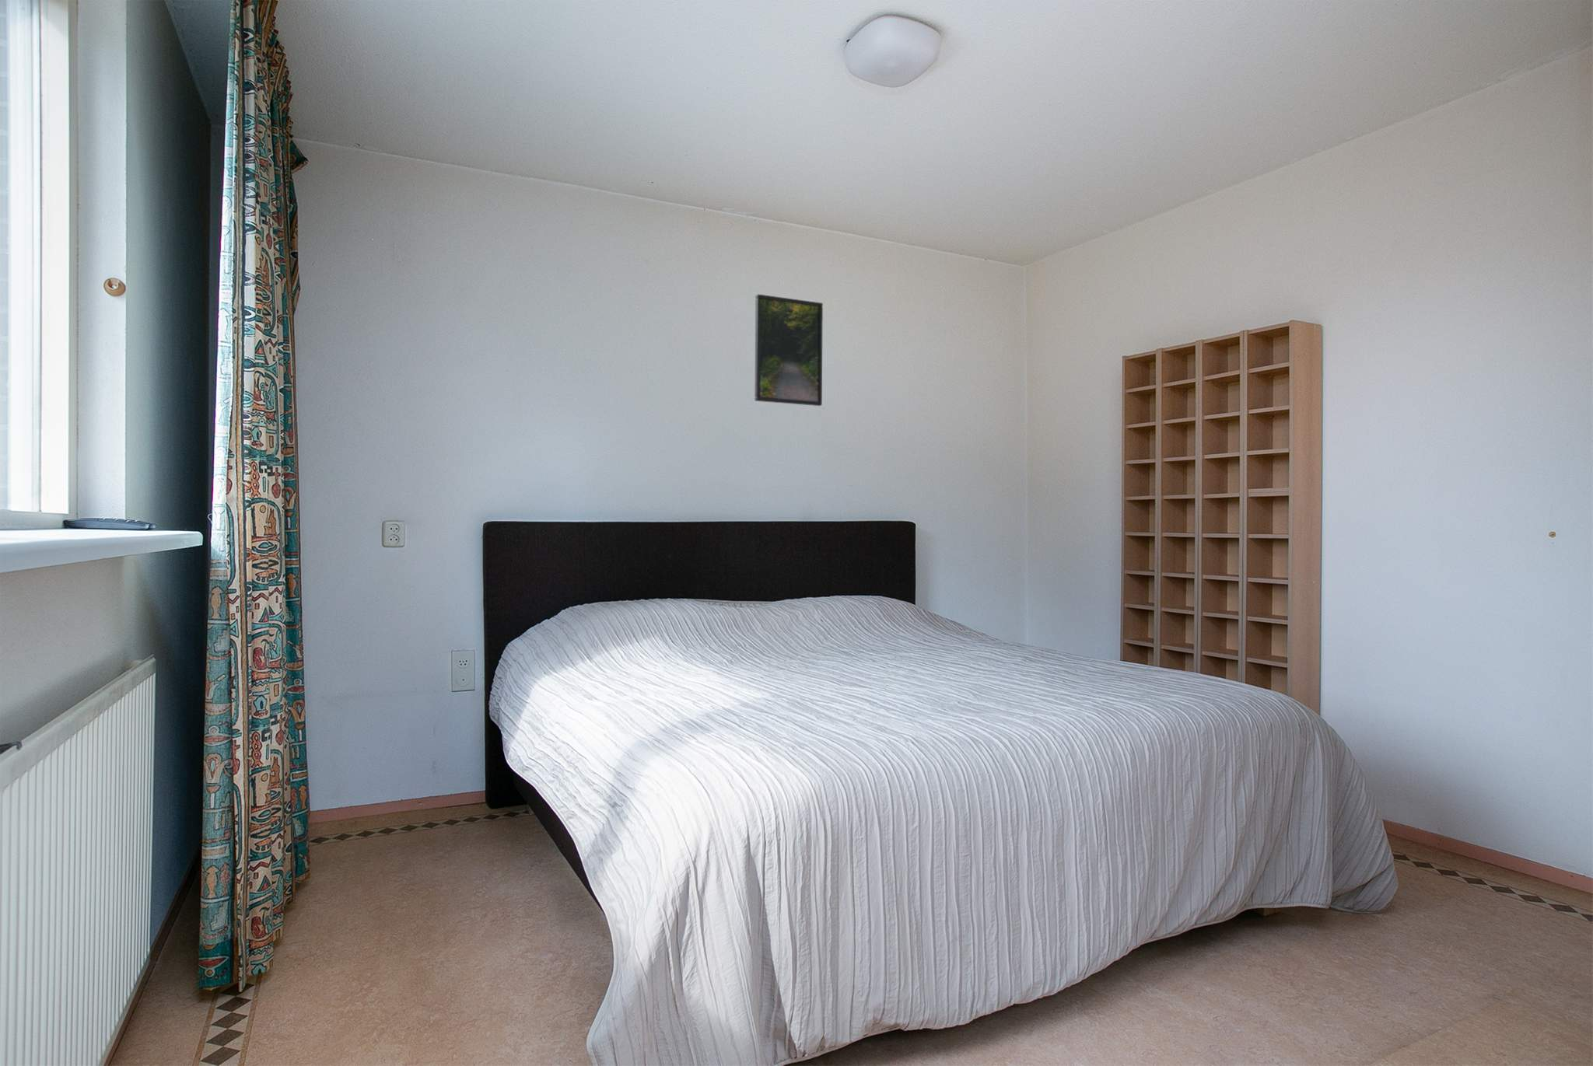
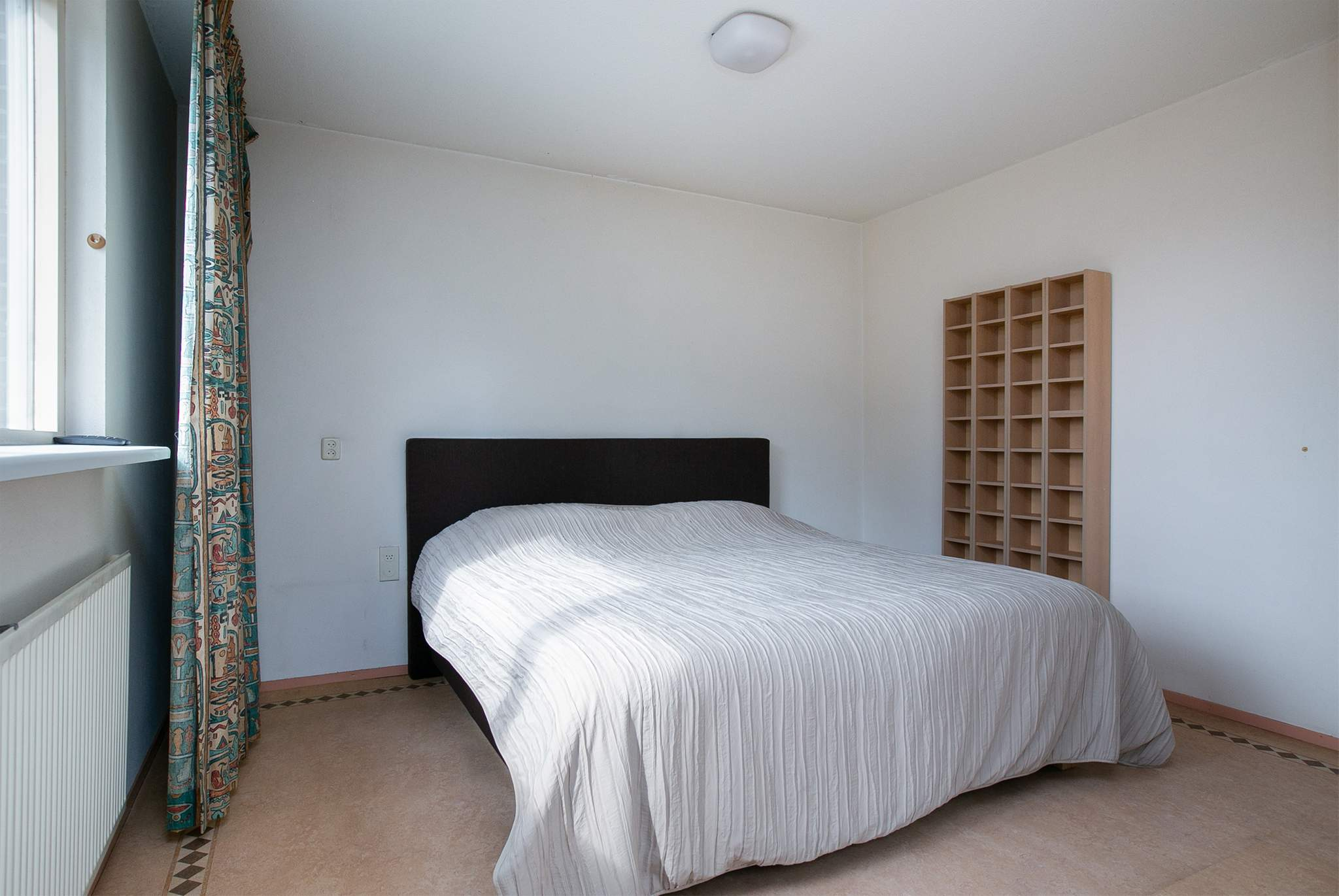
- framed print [754,293,823,407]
